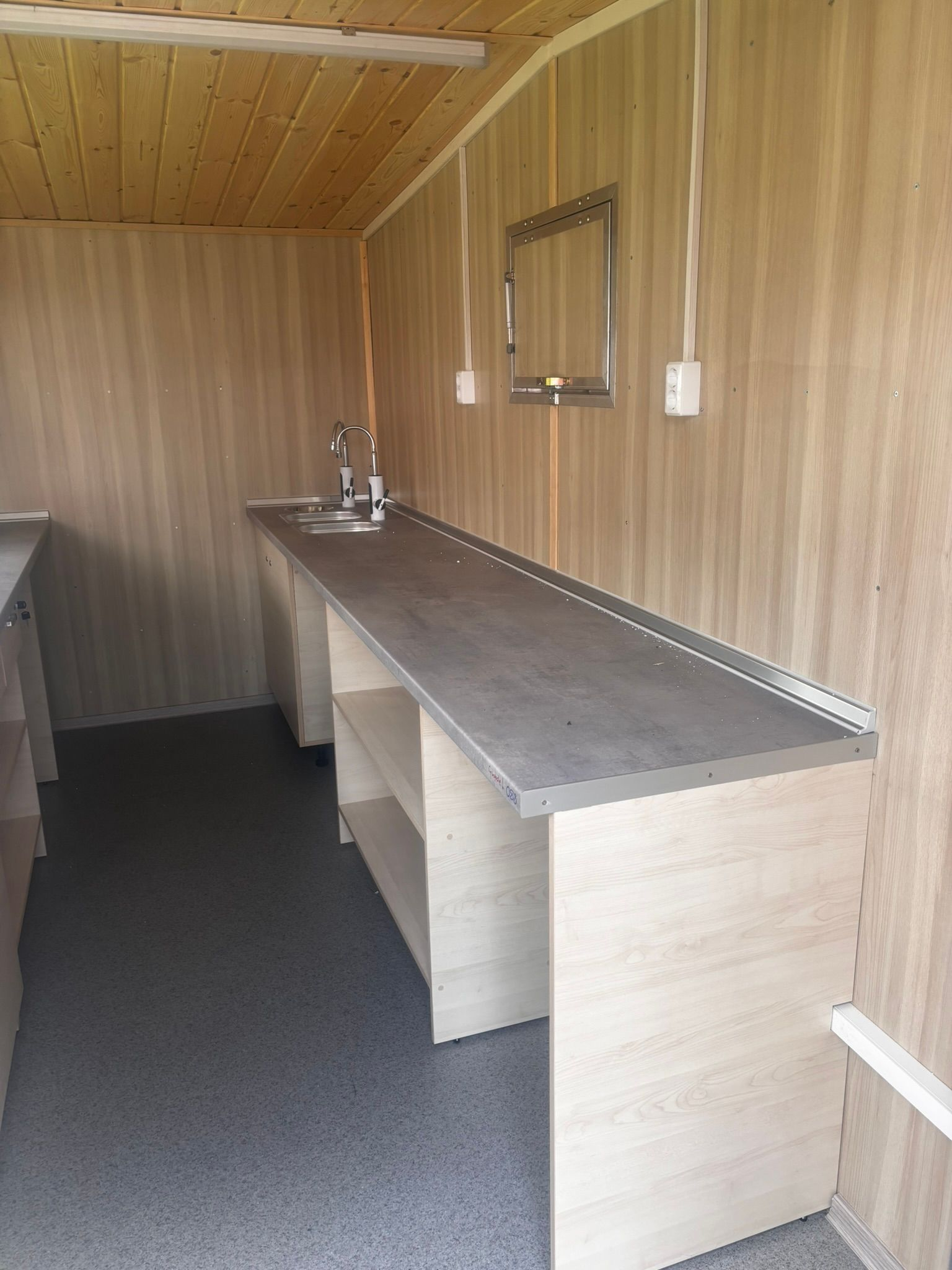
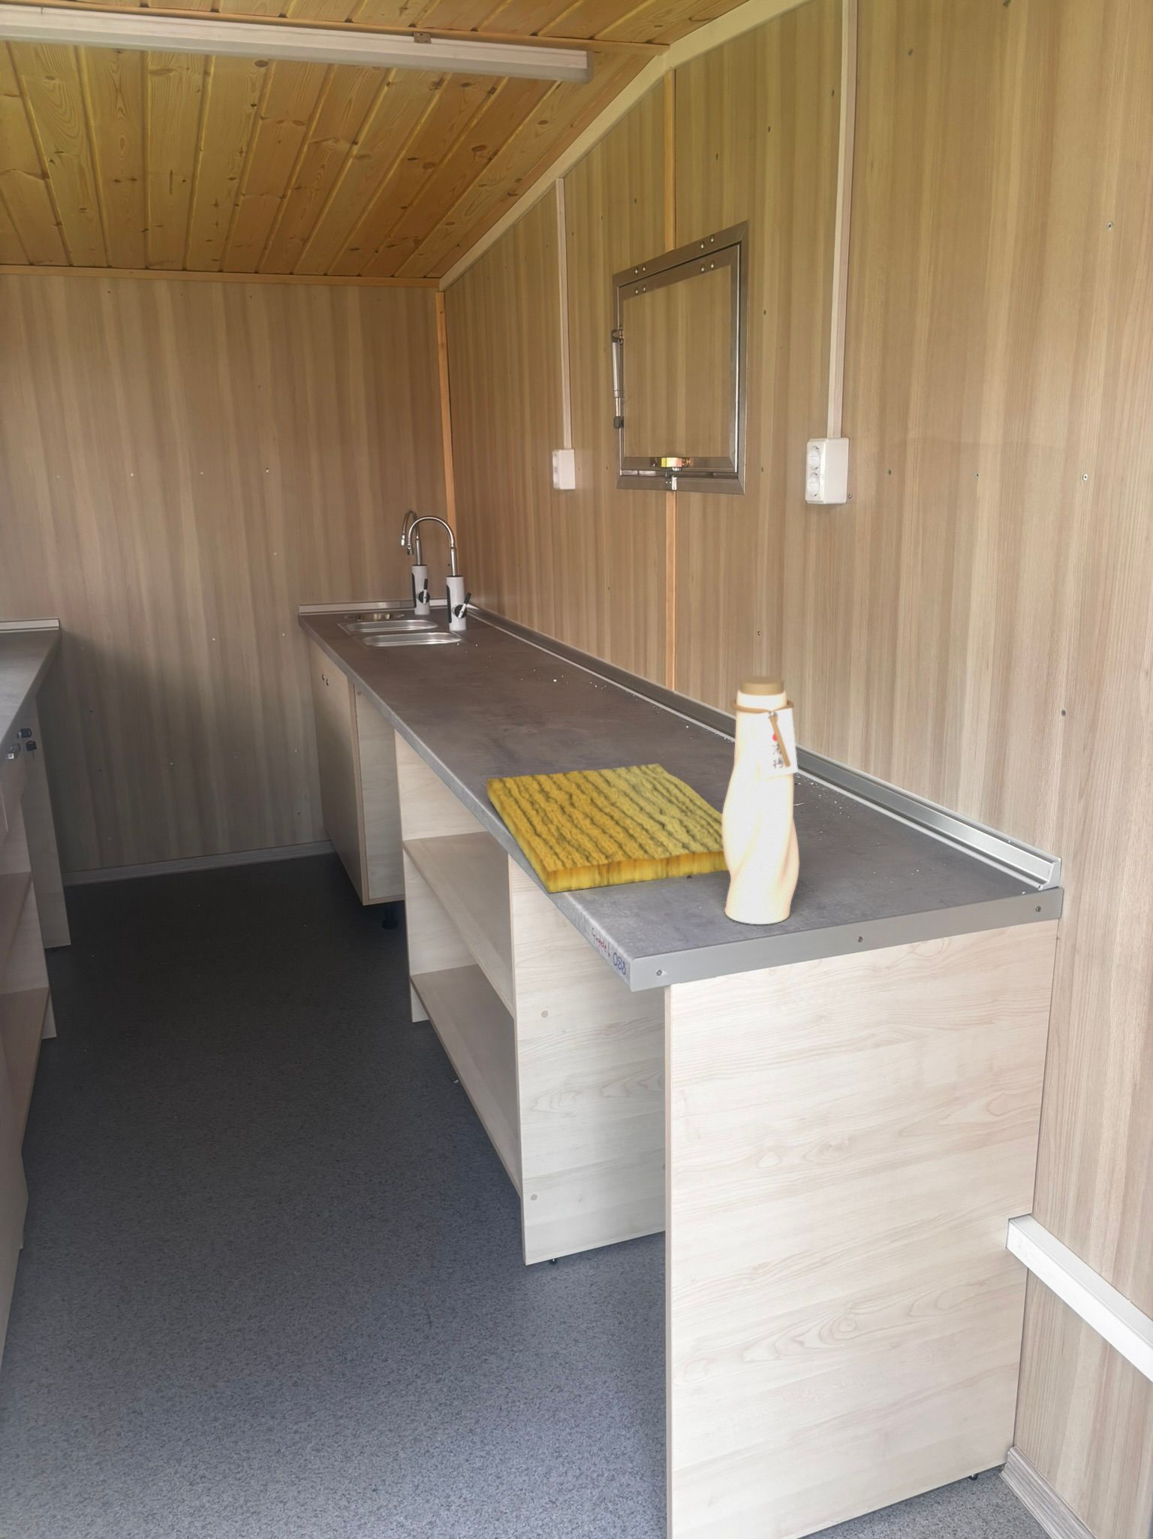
+ water bottle [722,675,801,925]
+ cutting board [486,763,729,894]
